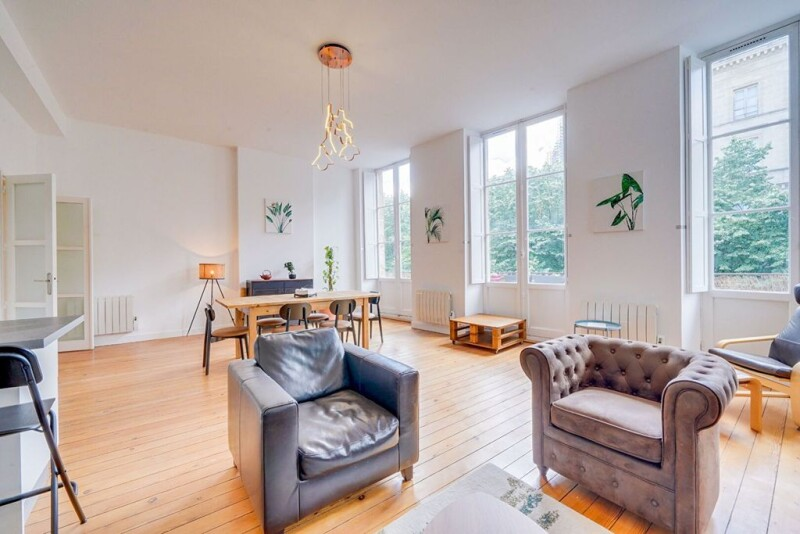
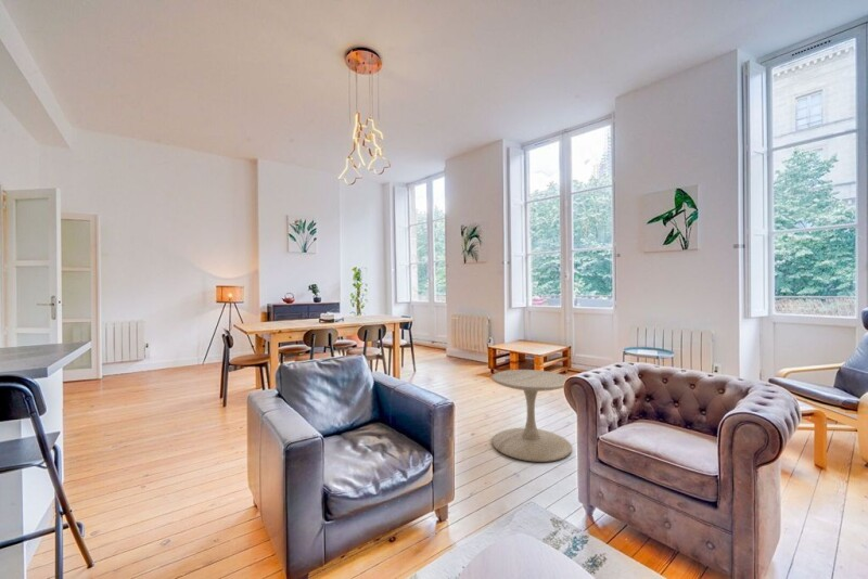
+ side table [490,369,573,463]
